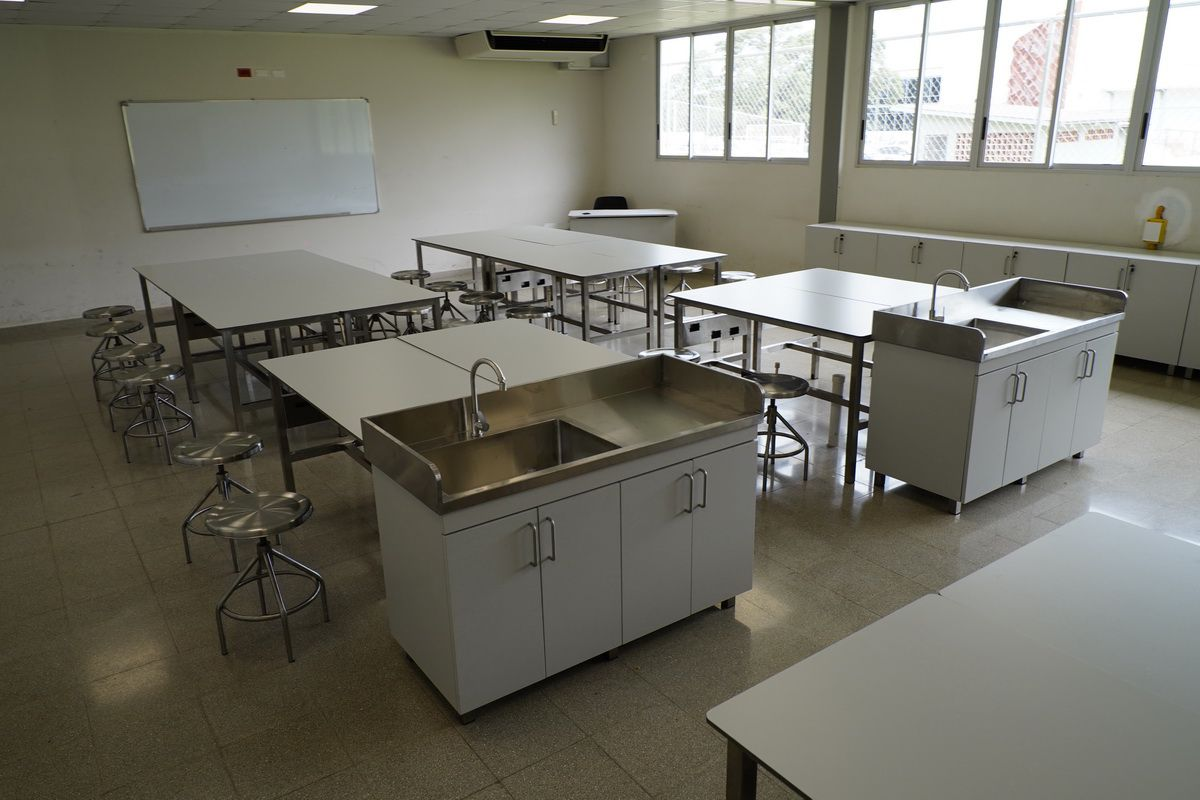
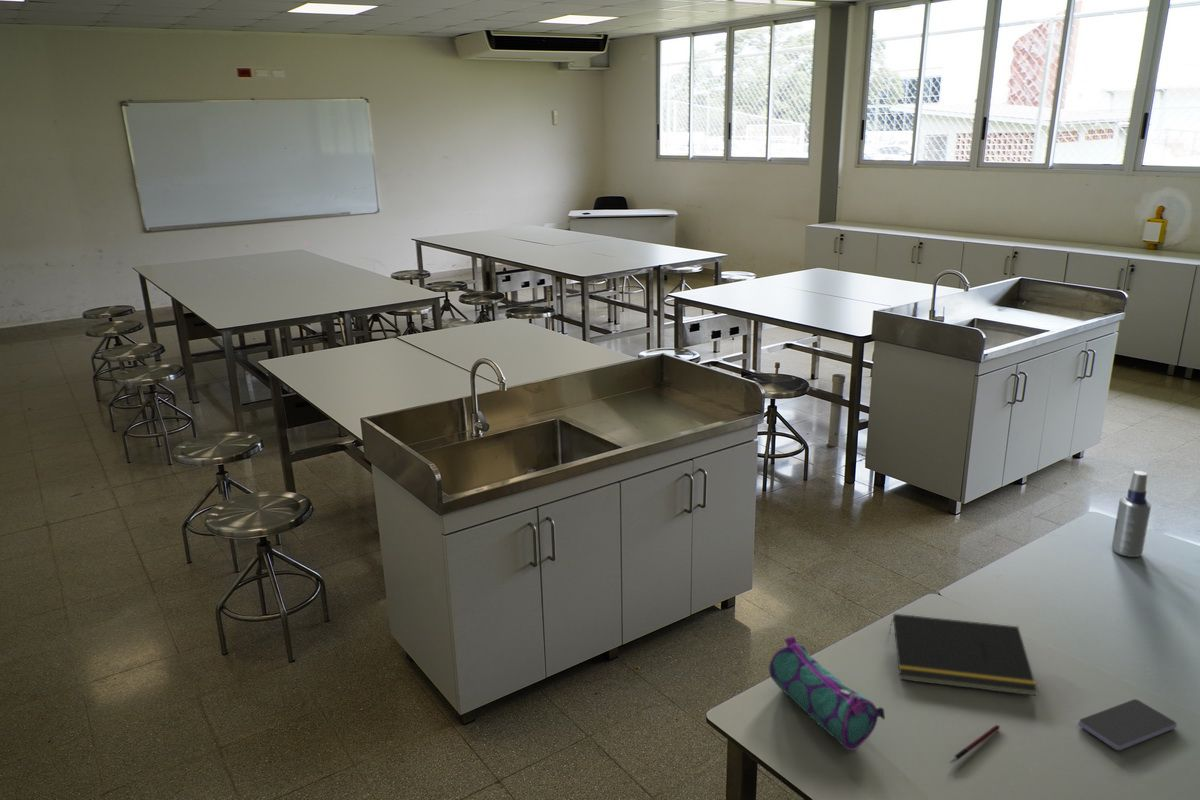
+ pencil case [768,635,886,751]
+ smartphone [1077,698,1178,751]
+ notepad [888,613,1038,697]
+ pen [948,724,1001,764]
+ spray bottle [1111,470,1152,558]
